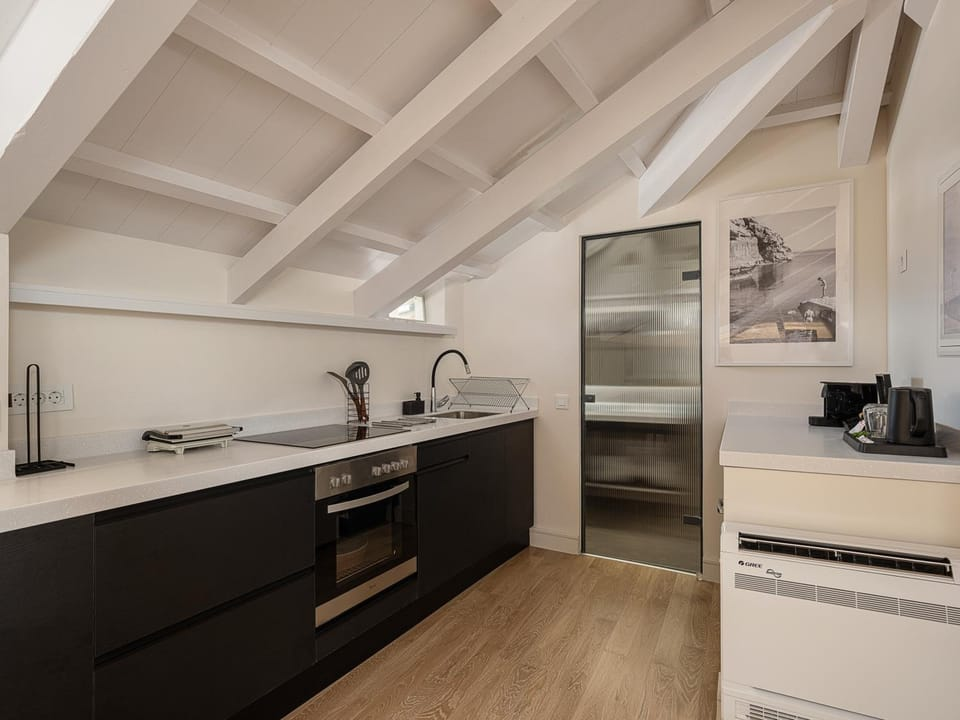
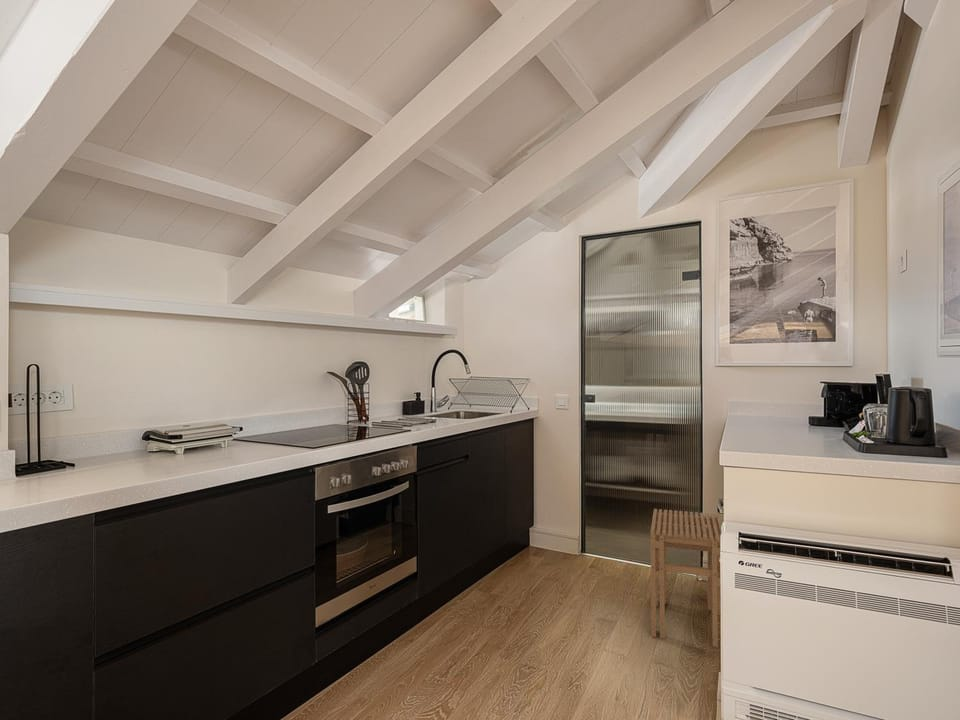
+ stool [650,508,723,649]
